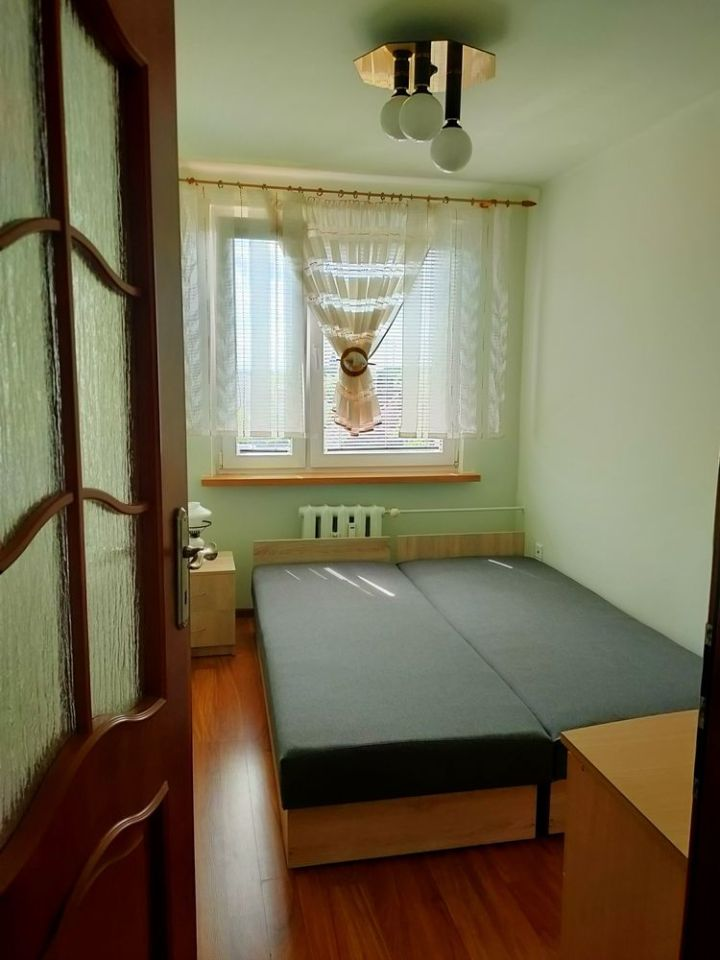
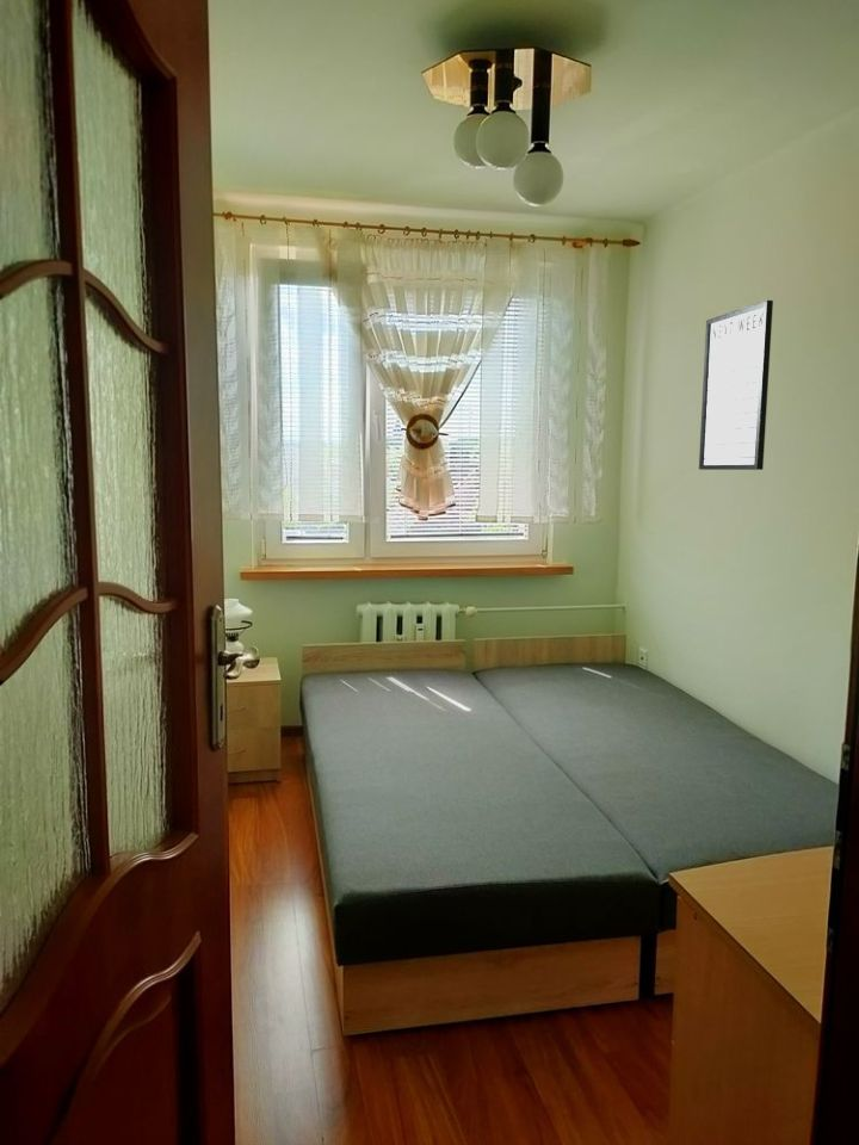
+ writing board [698,299,774,471]
